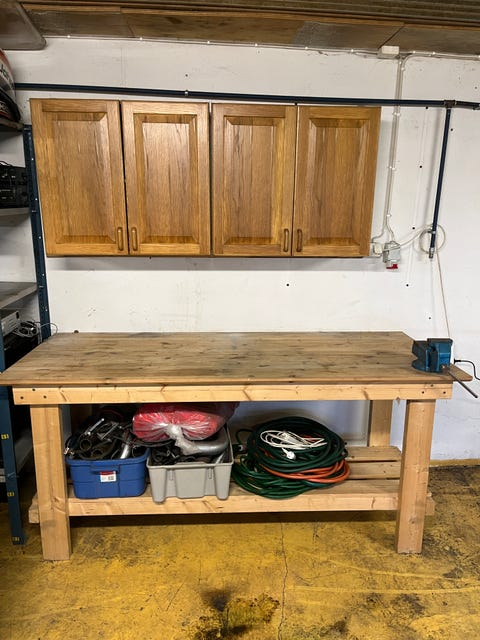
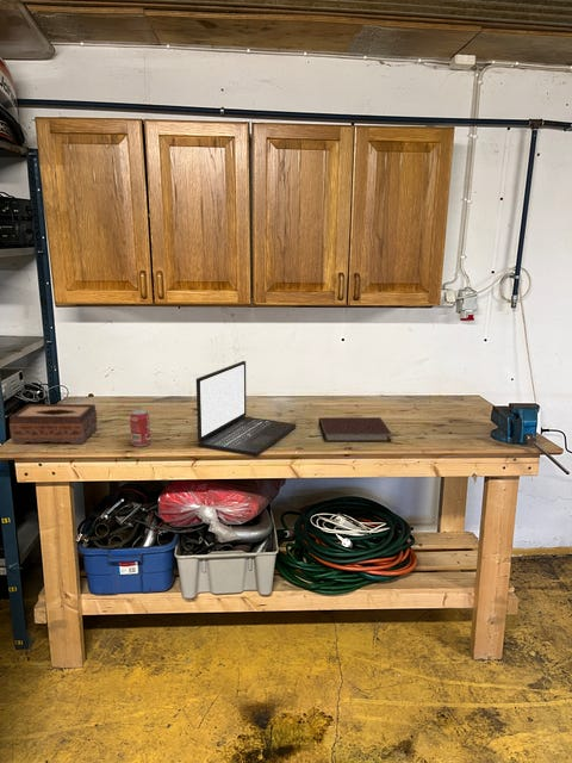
+ beverage can [129,409,151,448]
+ notebook [317,416,393,442]
+ laptop [195,360,297,458]
+ tissue box [8,403,99,445]
